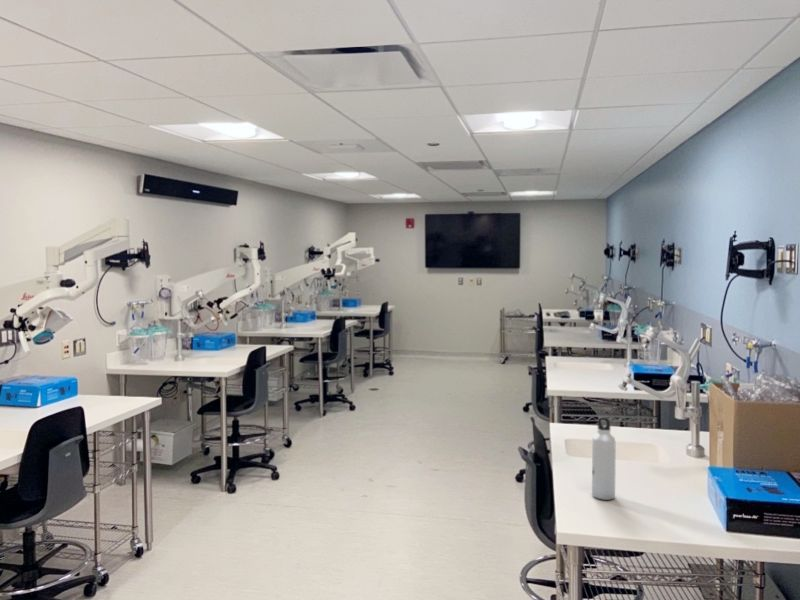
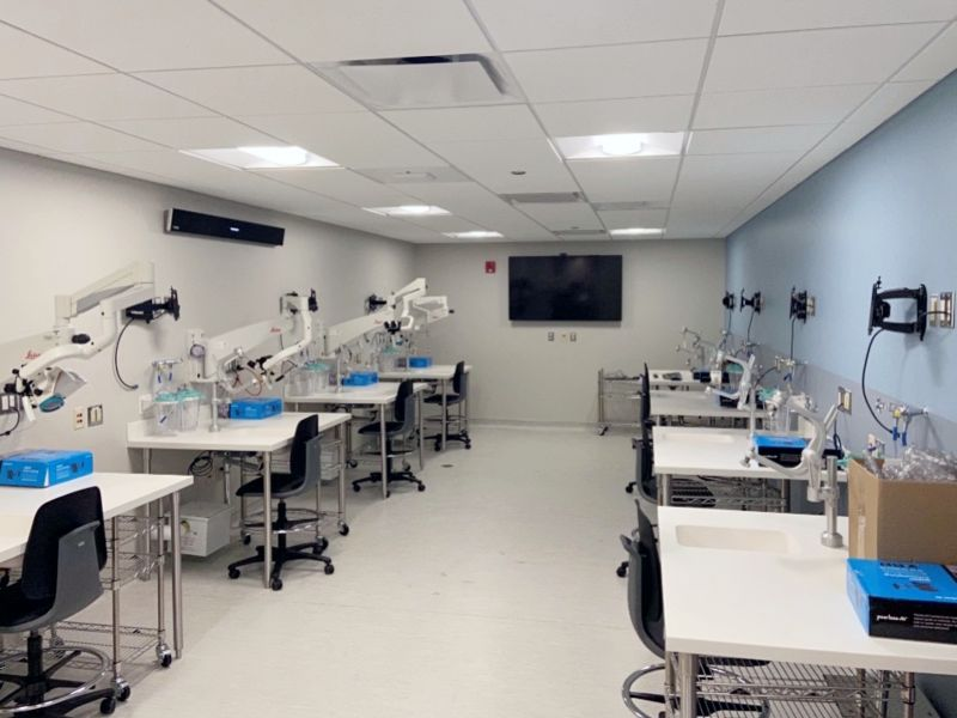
- water bottle [591,416,617,501]
